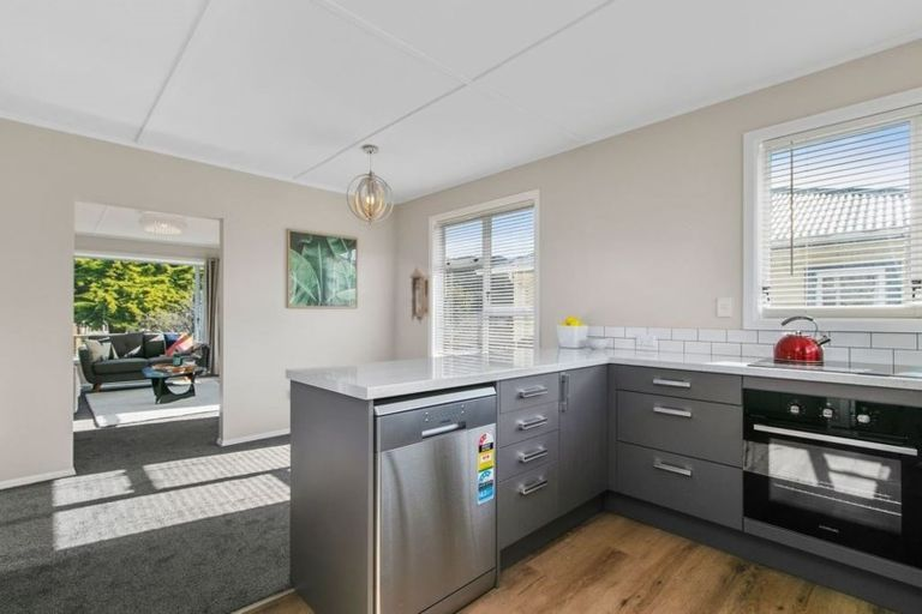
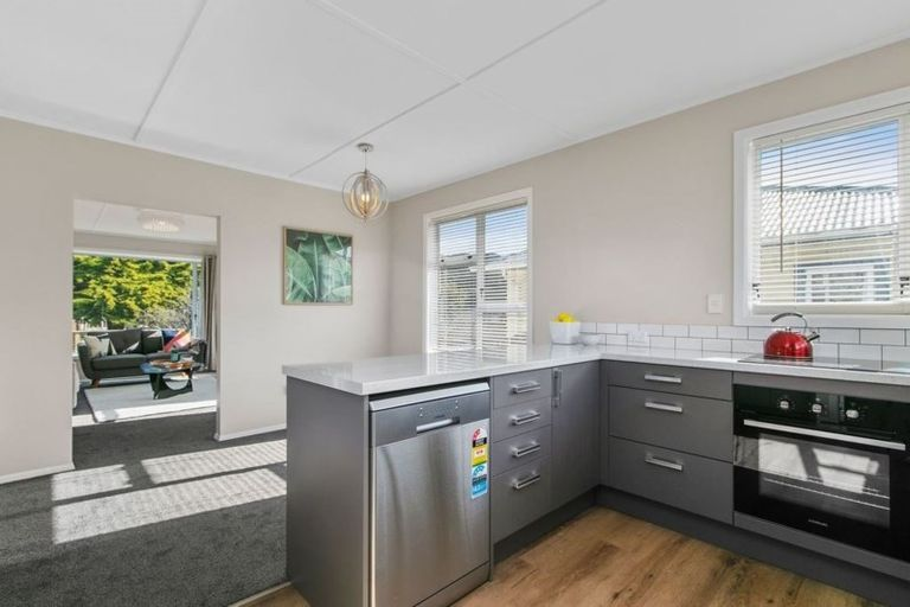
- pendulum clock [408,266,432,324]
